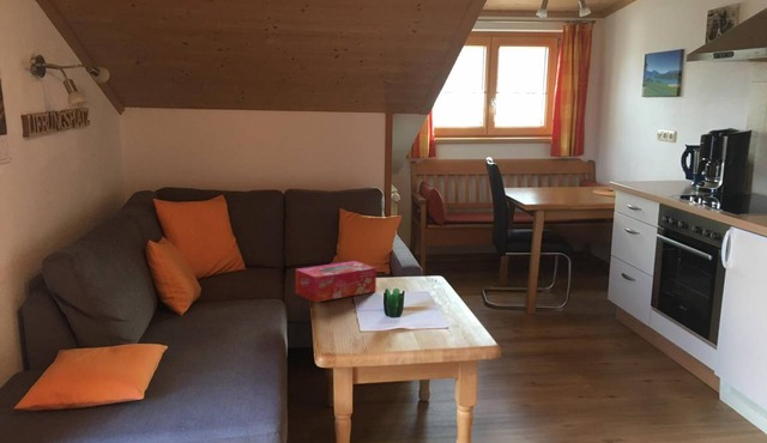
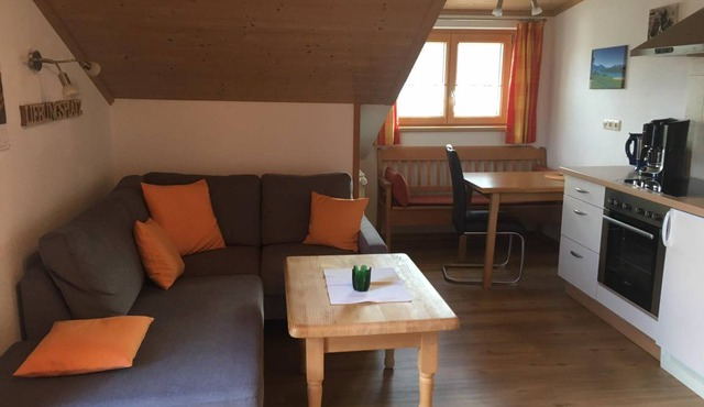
- tissue box [295,260,378,303]
